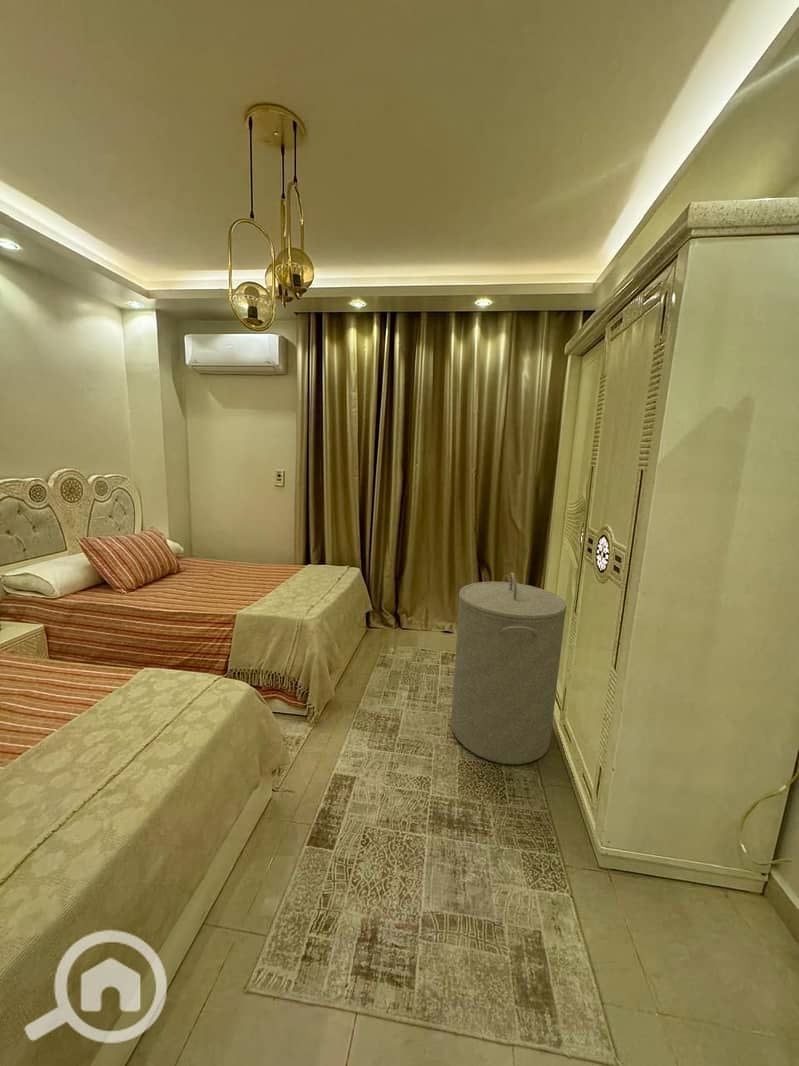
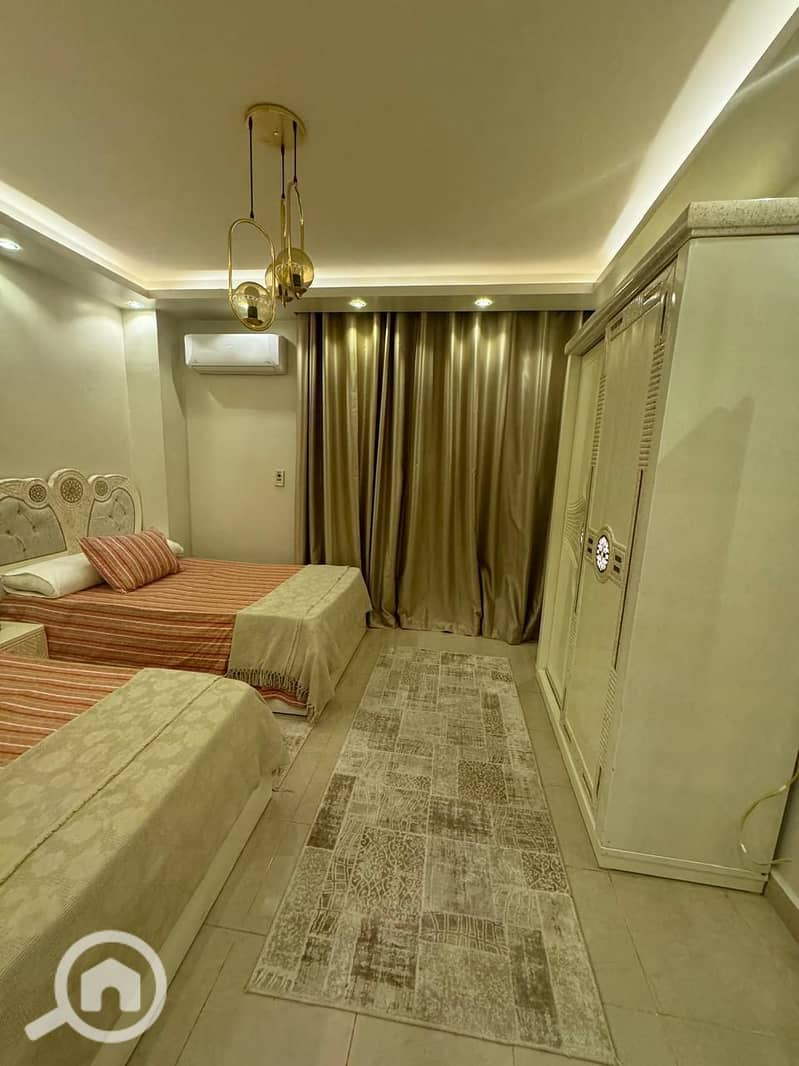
- laundry hamper [450,571,568,766]
